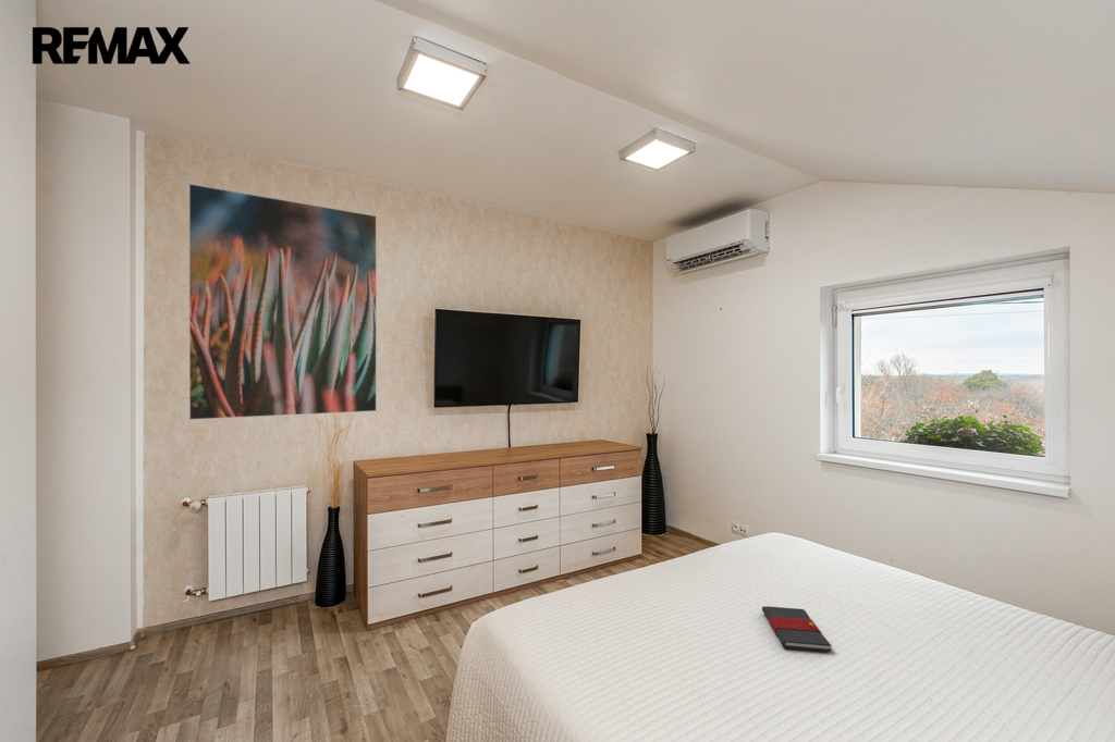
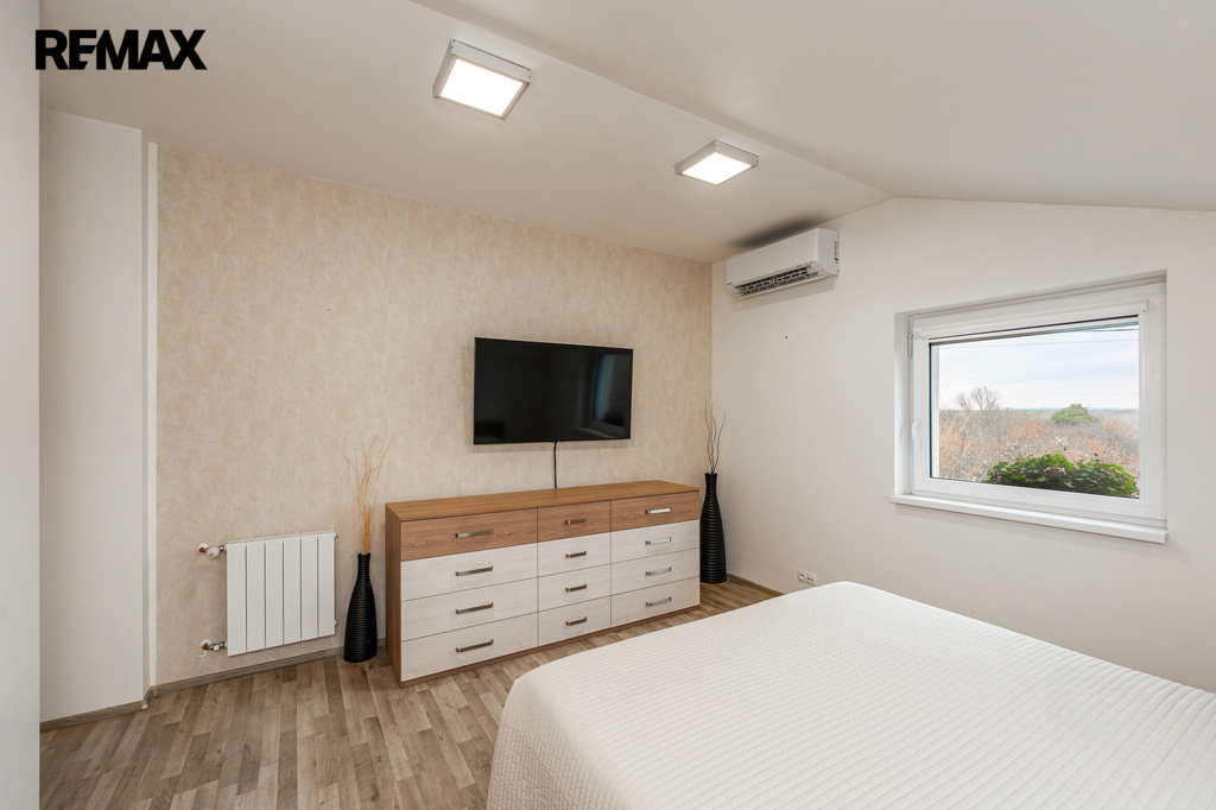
- book [761,605,833,653]
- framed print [187,183,378,421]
